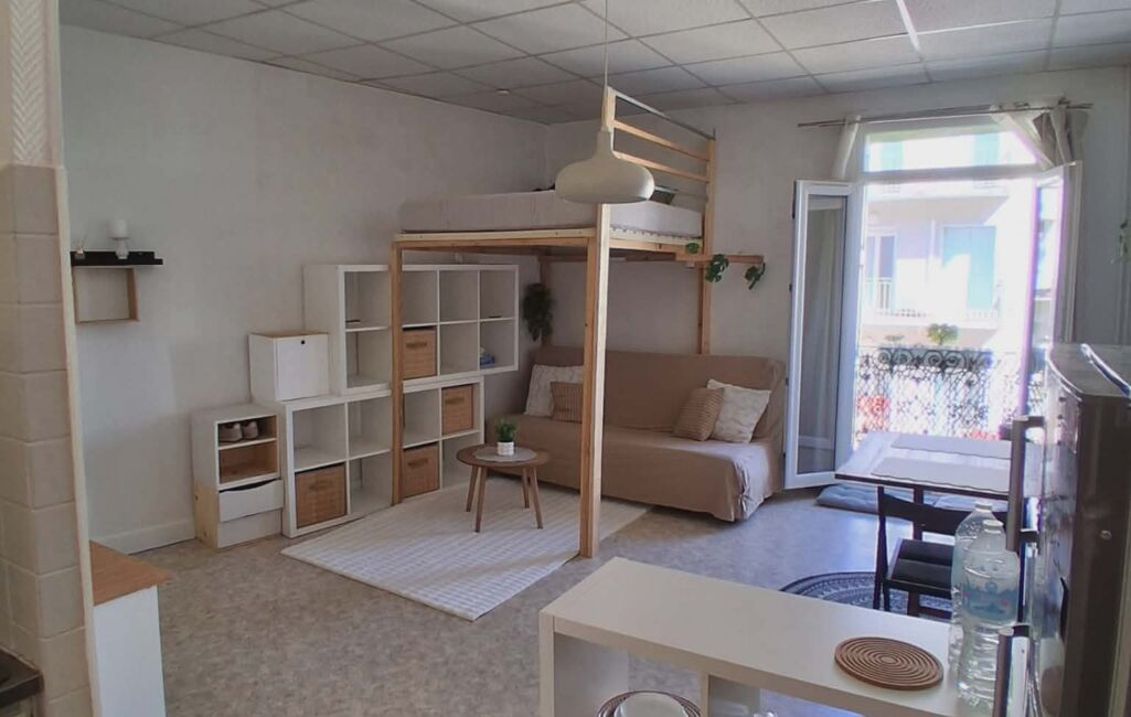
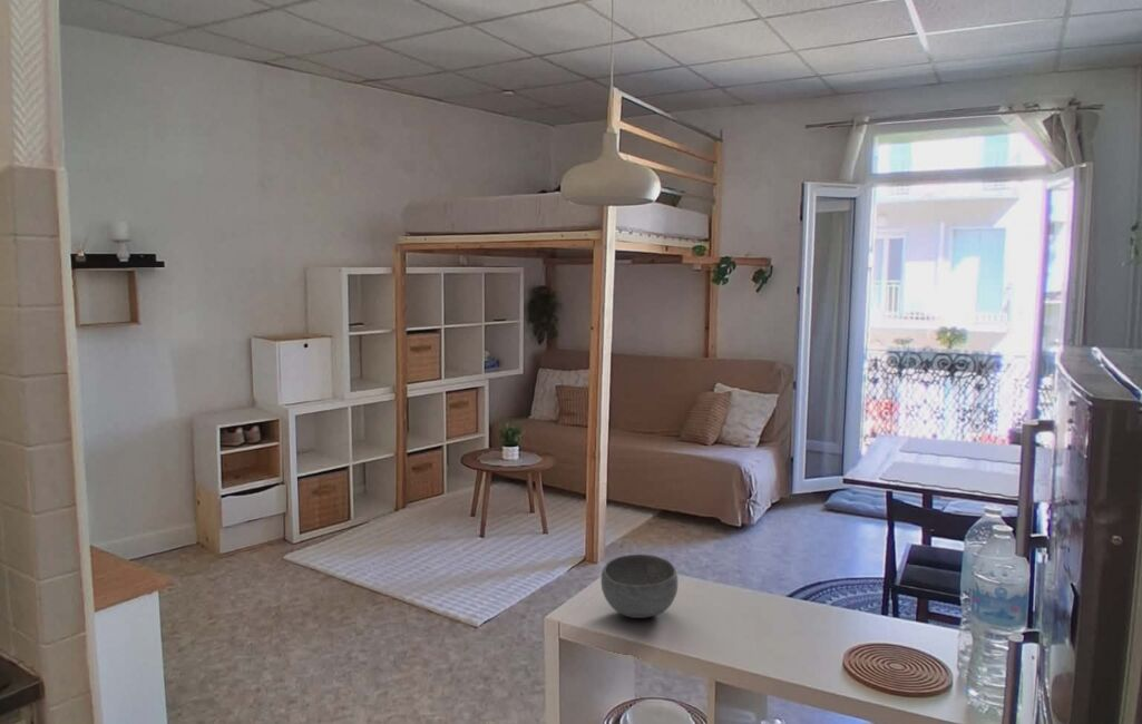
+ bowl [601,554,679,619]
